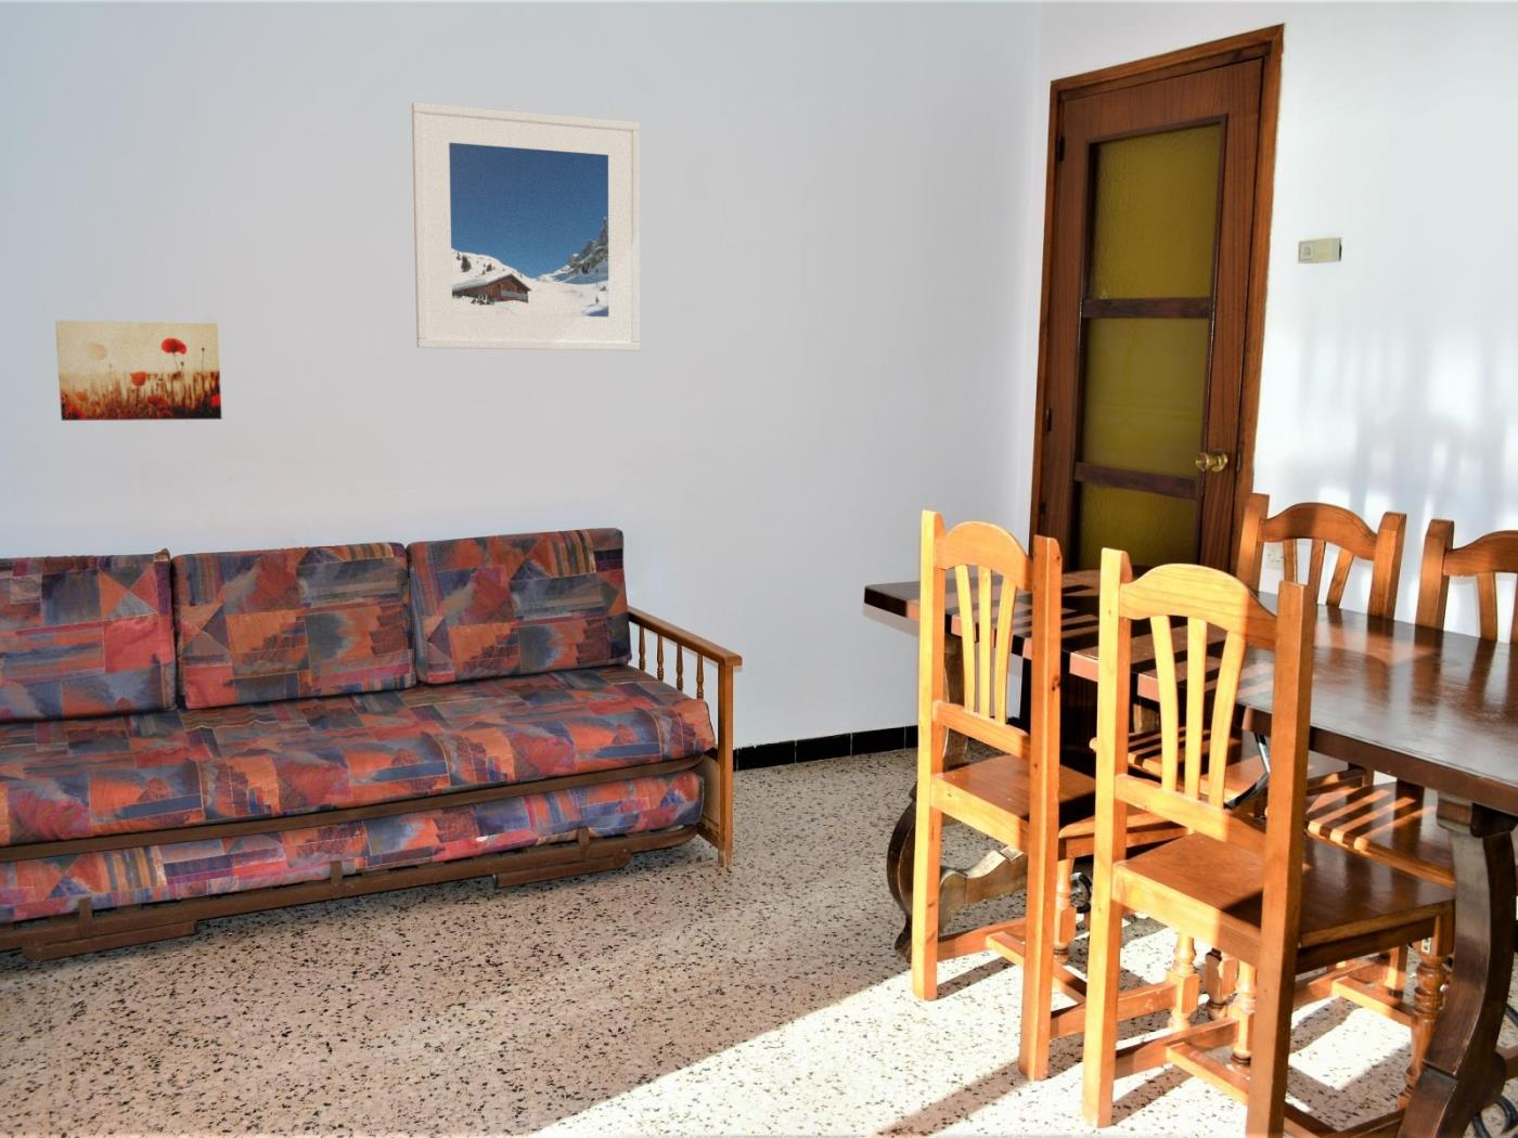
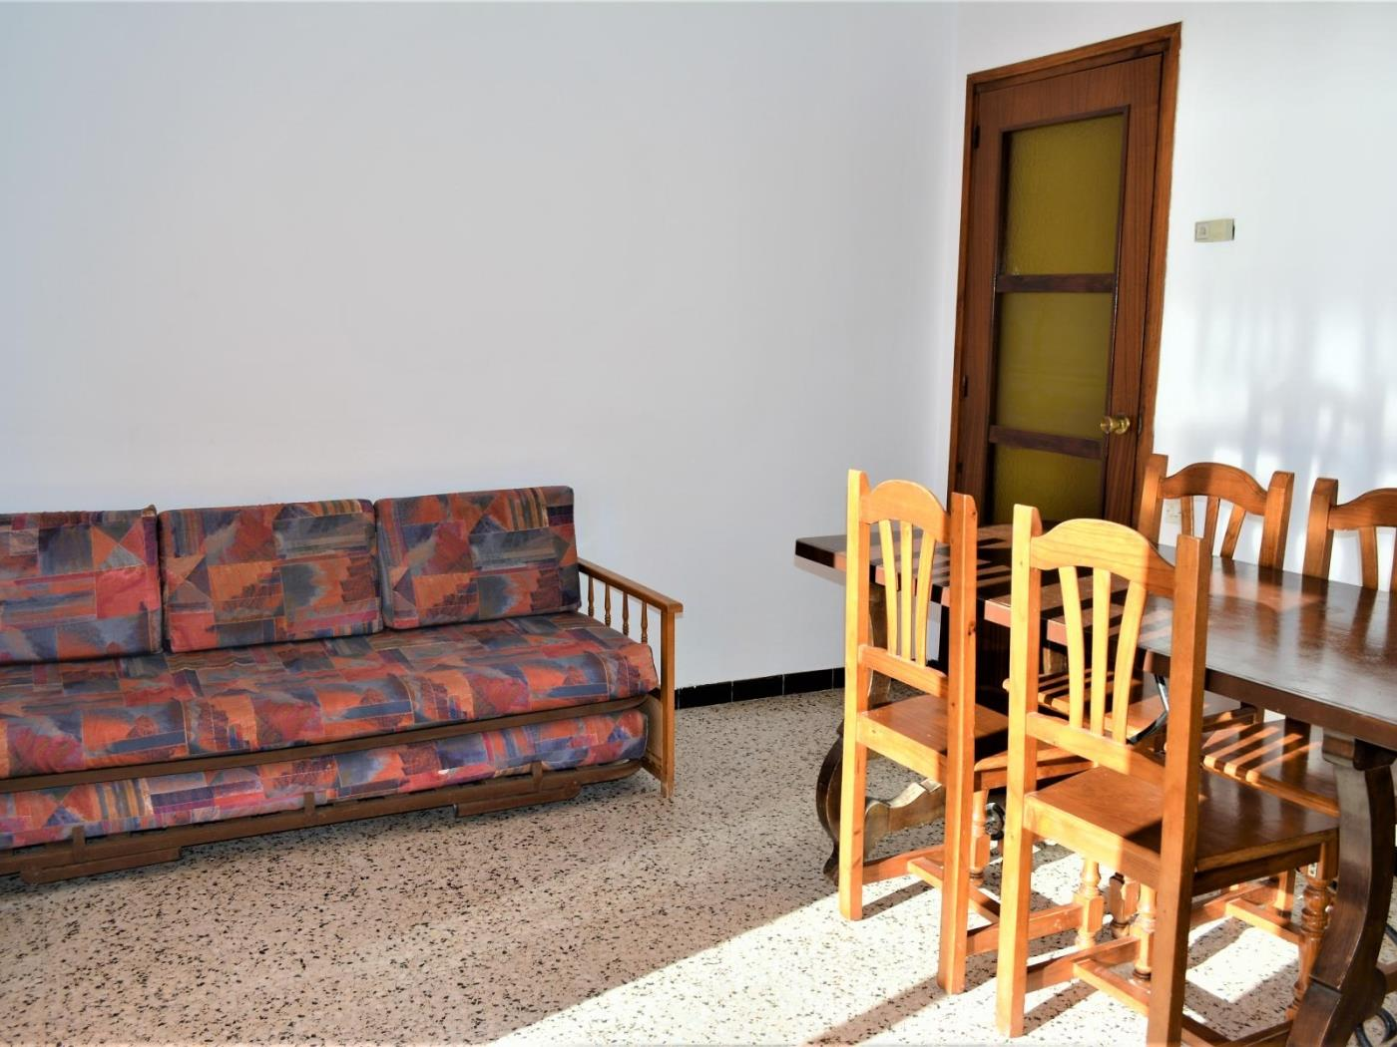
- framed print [411,102,642,353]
- wall art [54,319,224,422]
